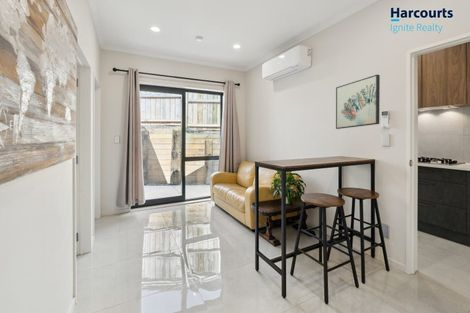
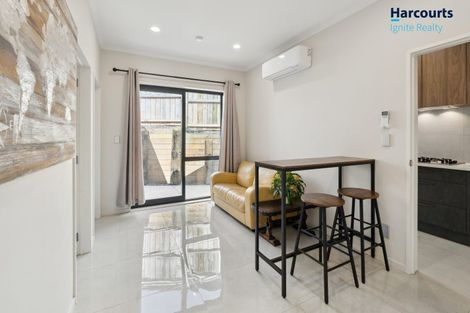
- wall art [335,73,381,130]
